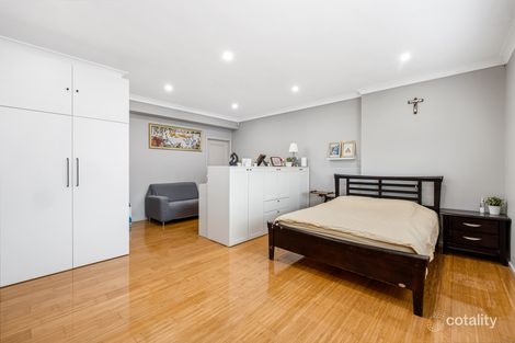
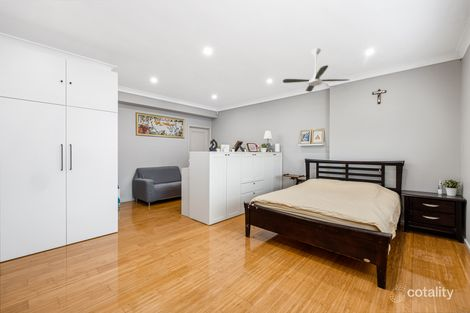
+ ceiling fan [282,47,350,93]
